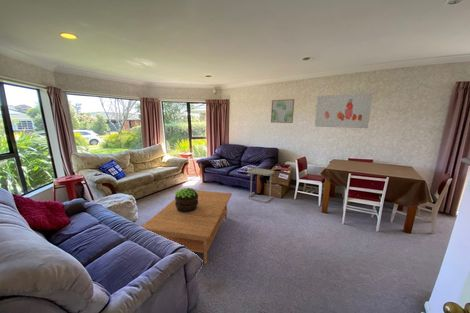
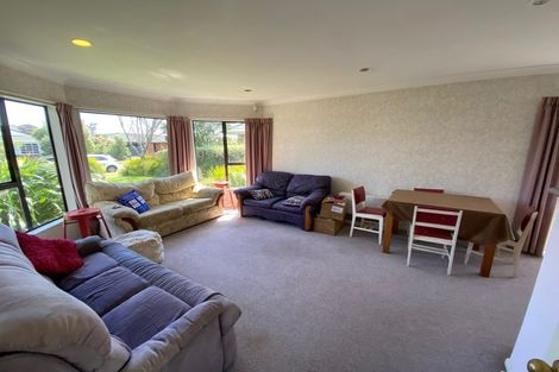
- wall art [270,98,295,124]
- potted plant [174,187,198,213]
- wall art [314,92,374,129]
- side table [246,167,275,204]
- coffee table [141,189,233,265]
